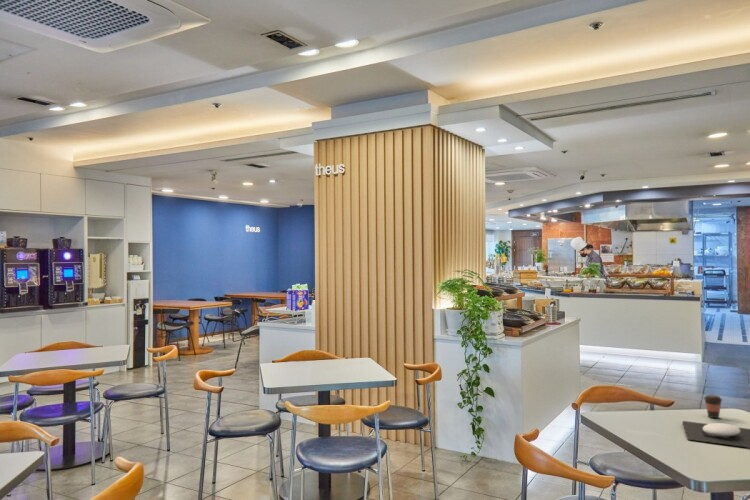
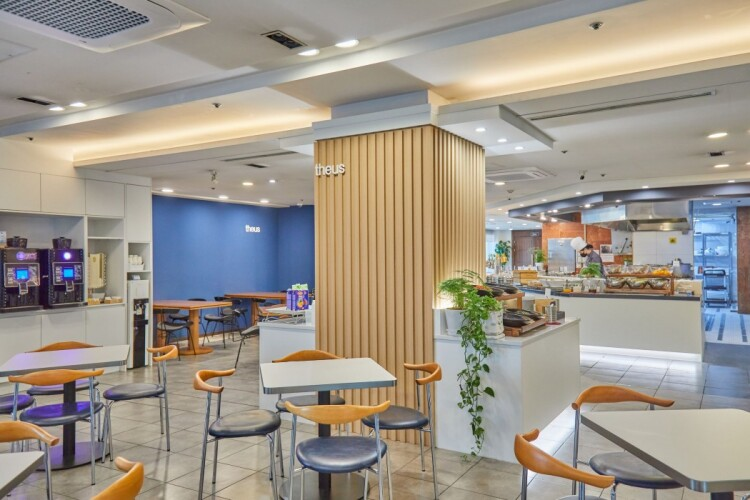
- plate [681,420,750,448]
- coffee cup [703,394,723,419]
